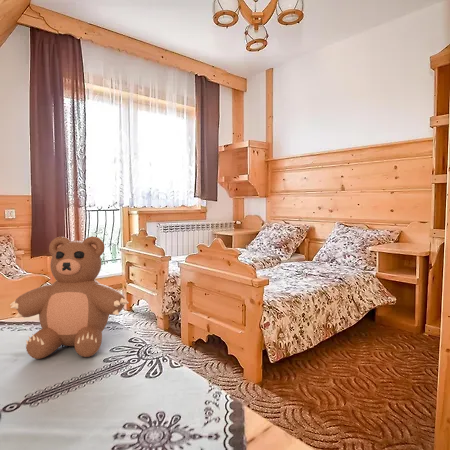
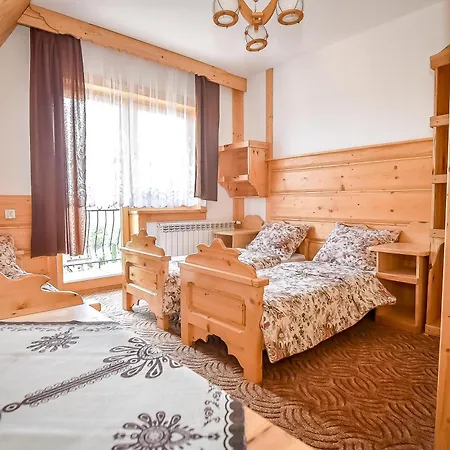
- teddy bear [9,235,130,360]
